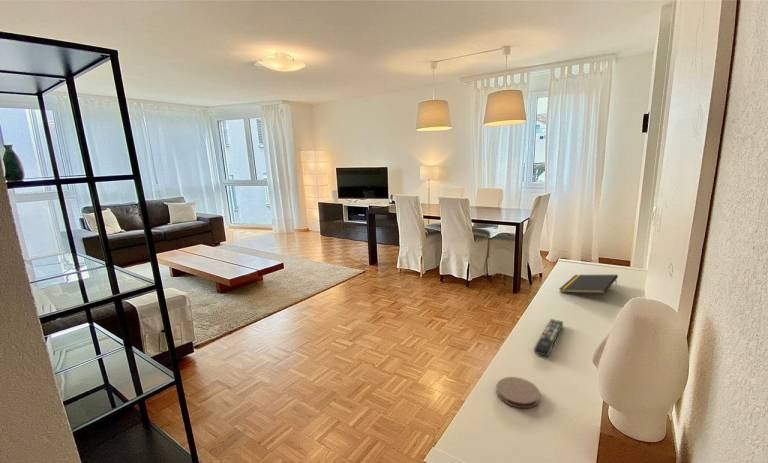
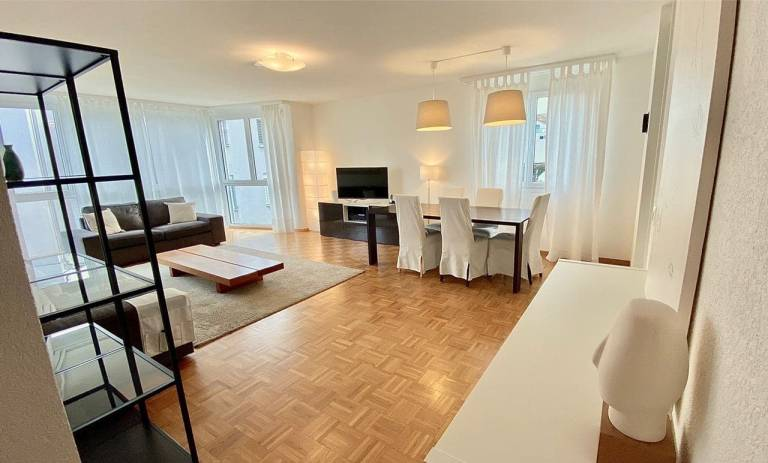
- coaster [495,376,541,409]
- remote control [533,318,564,358]
- notepad [558,274,619,294]
